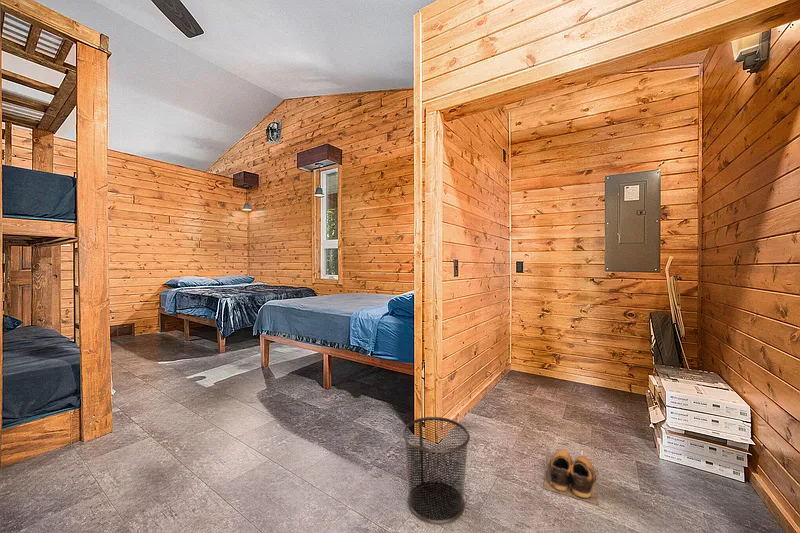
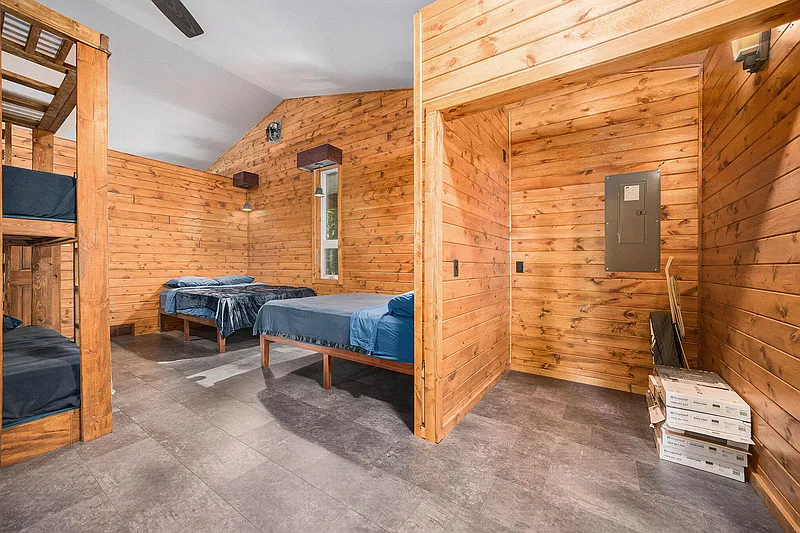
- shoes [542,448,600,506]
- waste bin [402,416,471,525]
